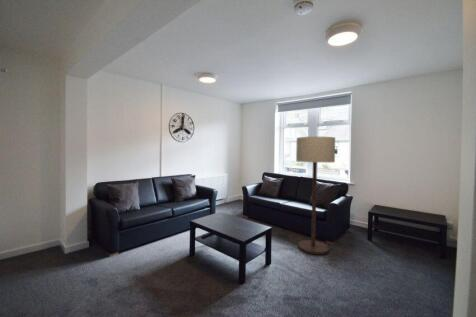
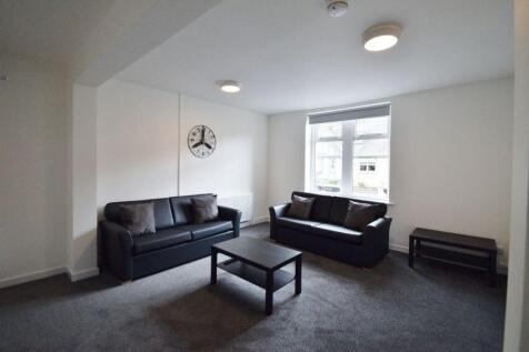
- floor lamp [295,136,336,255]
